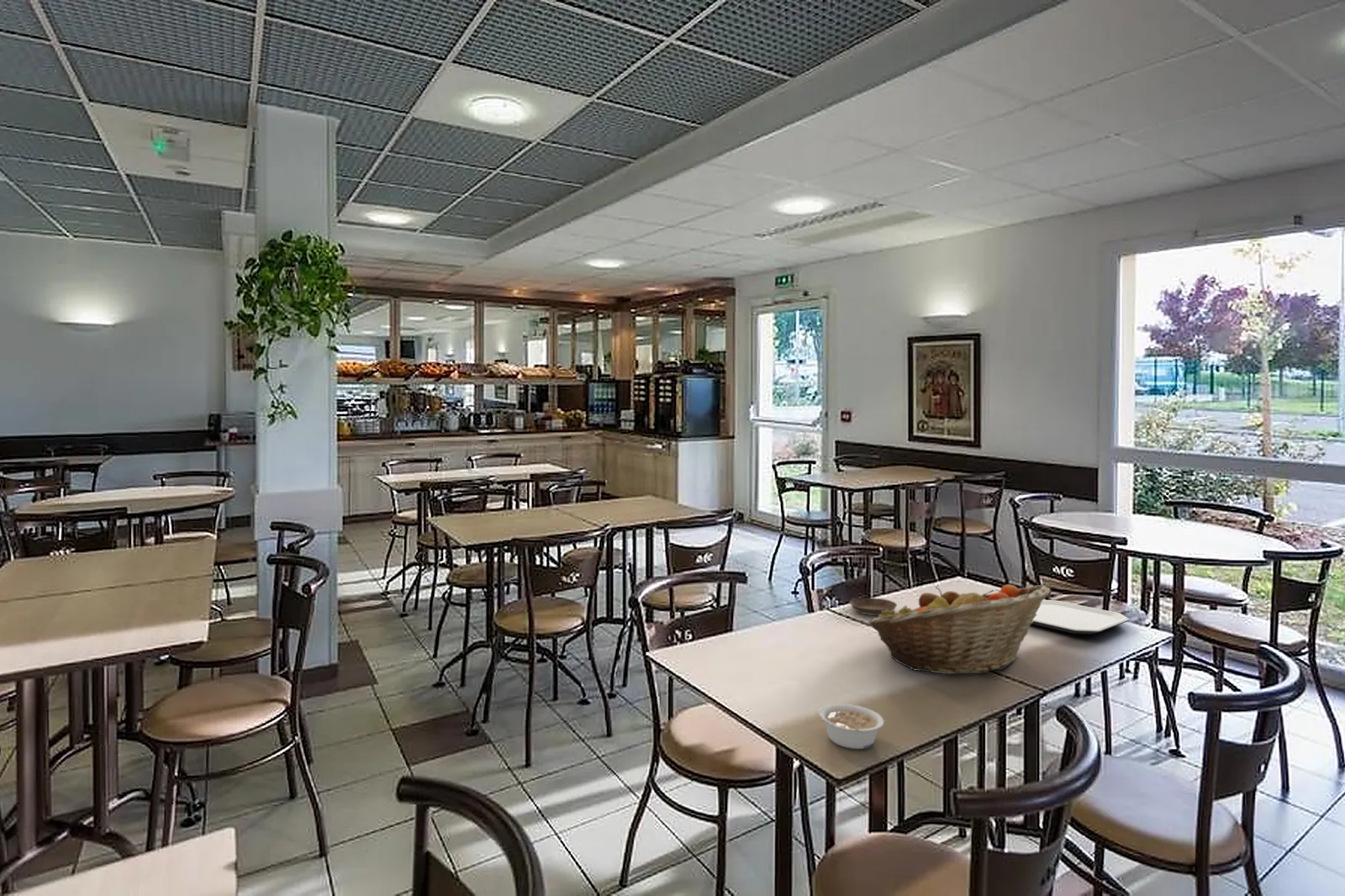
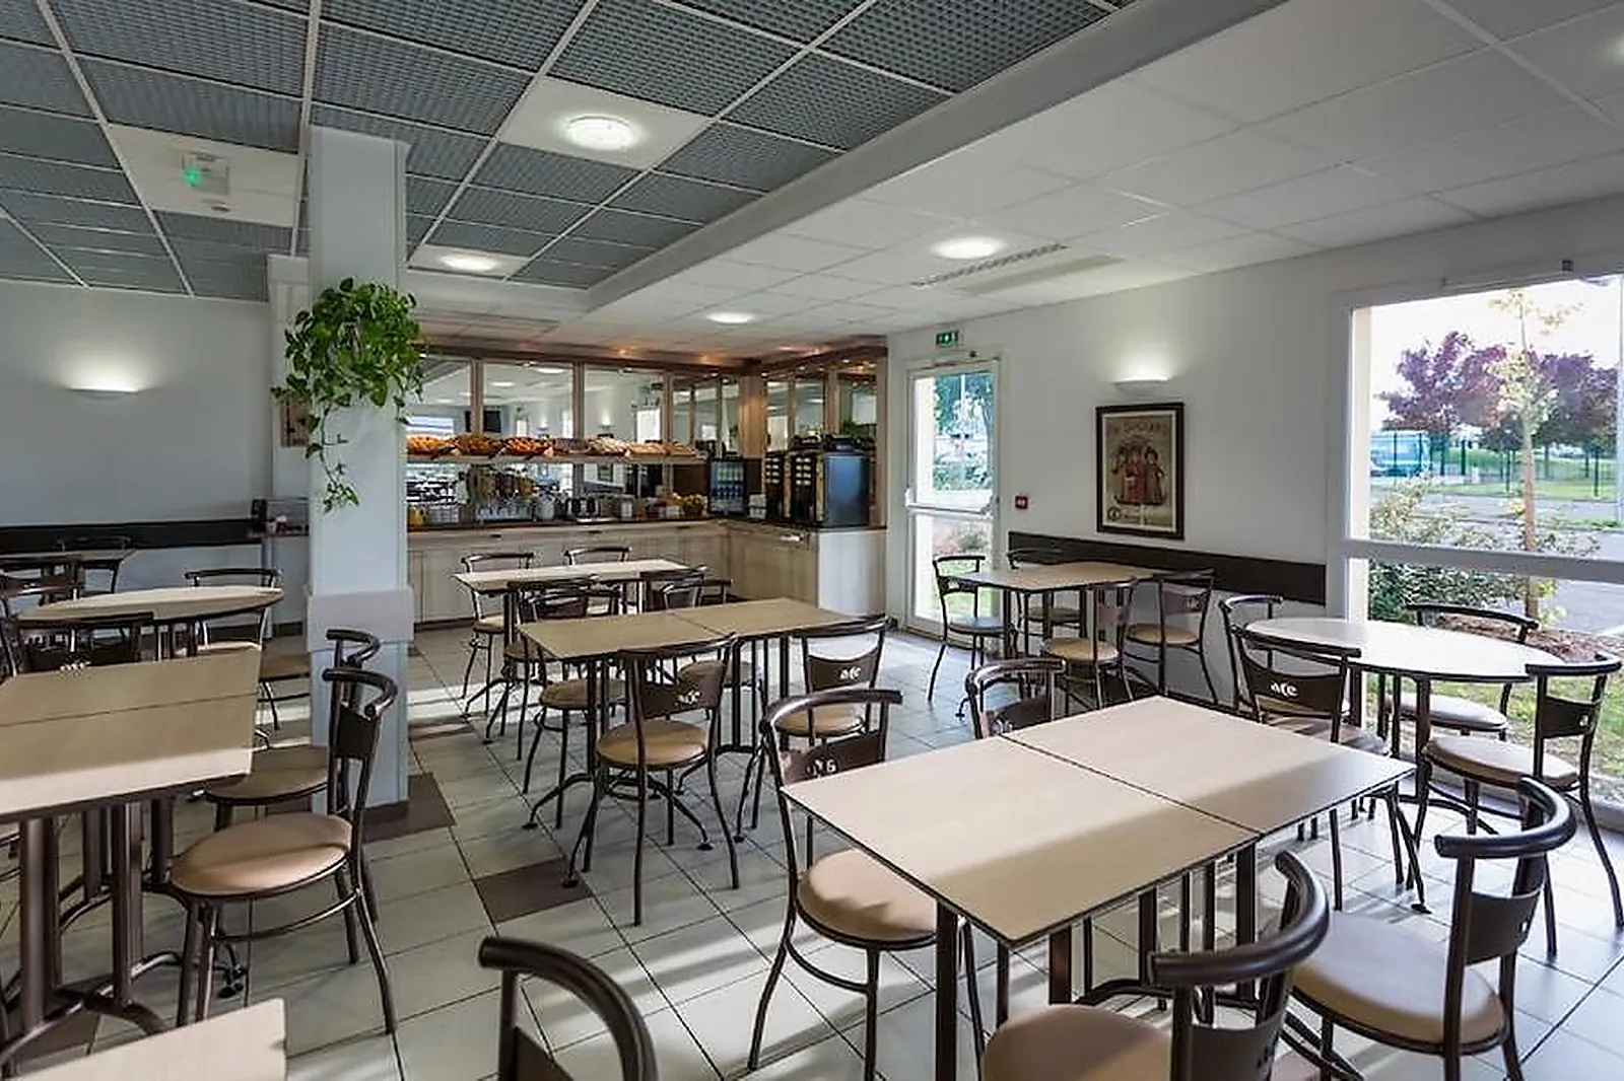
- legume [818,703,885,750]
- plate [1031,599,1130,635]
- fruit basket [868,584,1051,675]
- saucer [848,597,898,616]
